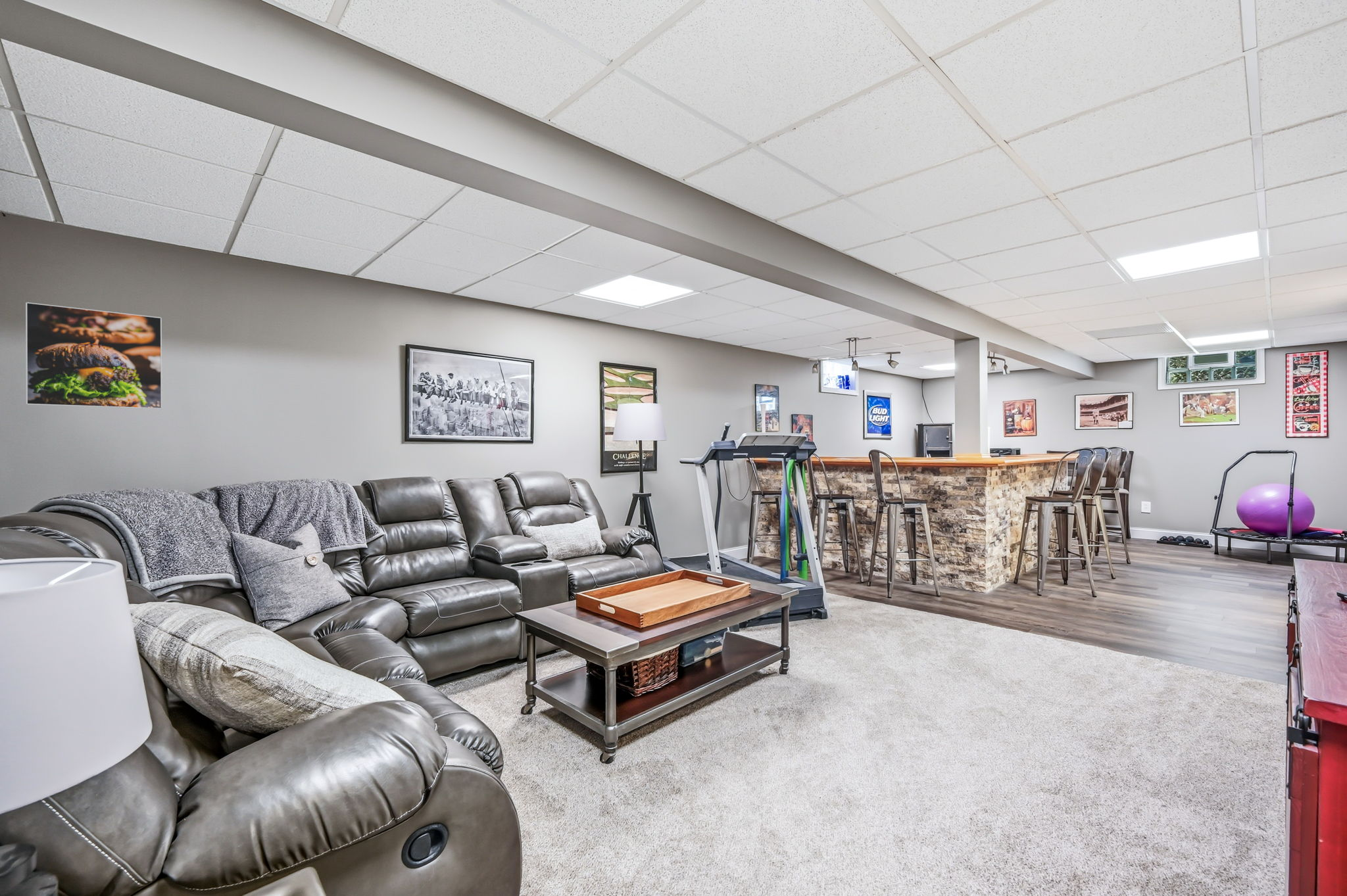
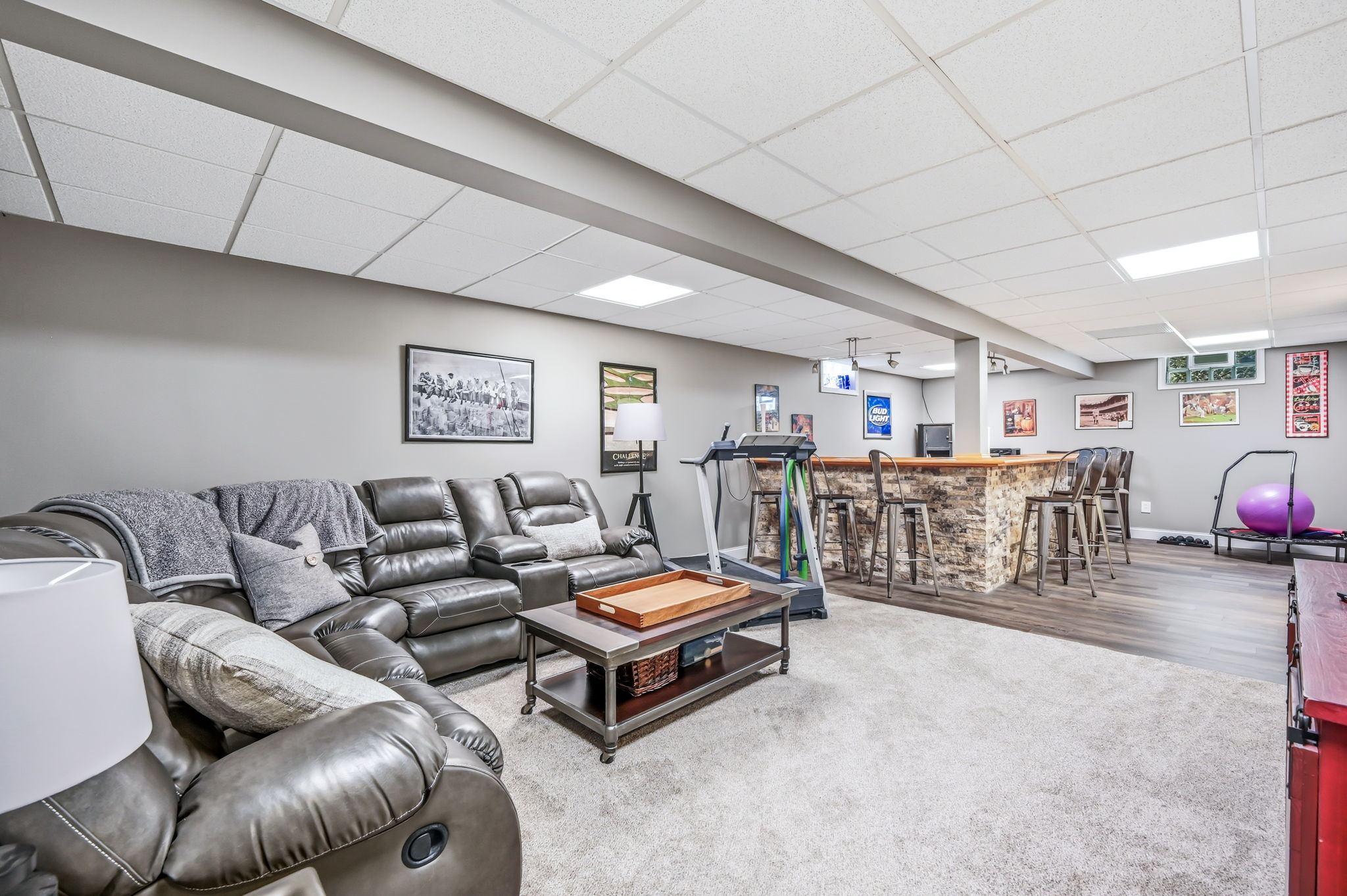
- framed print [25,302,162,410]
